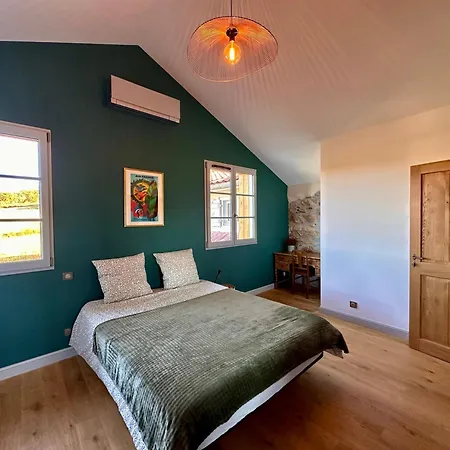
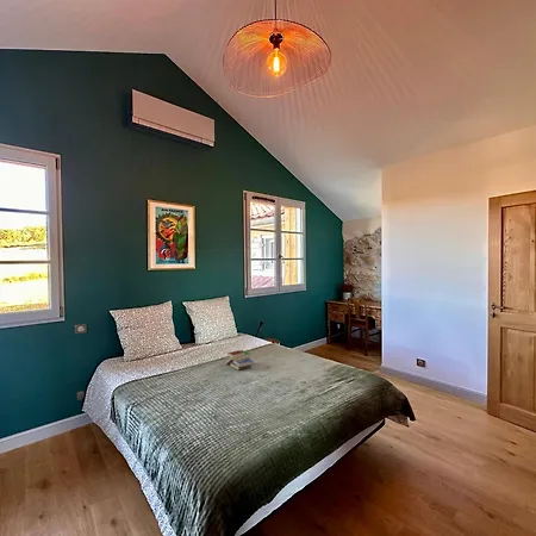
+ book [225,349,254,372]
